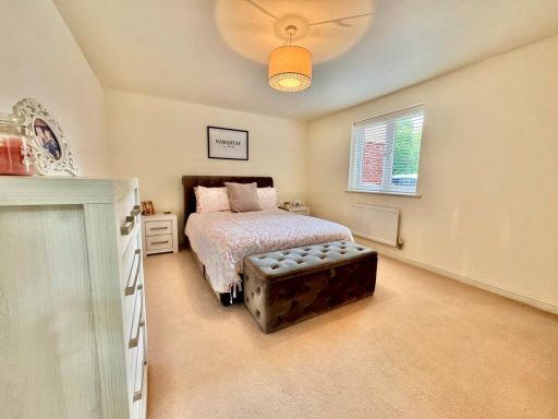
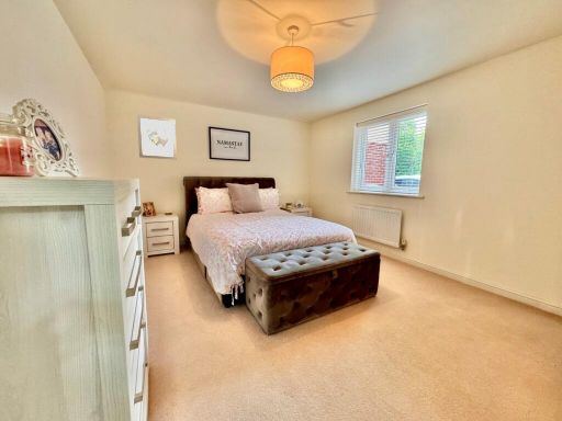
+ wall art [136,114,178,160]
